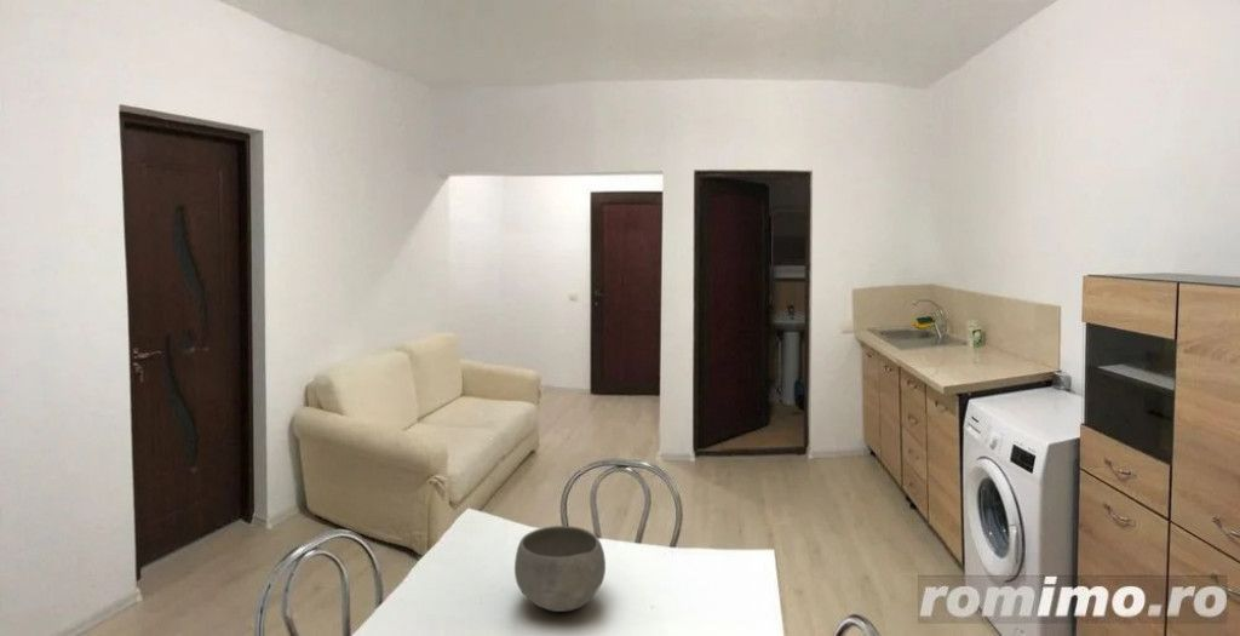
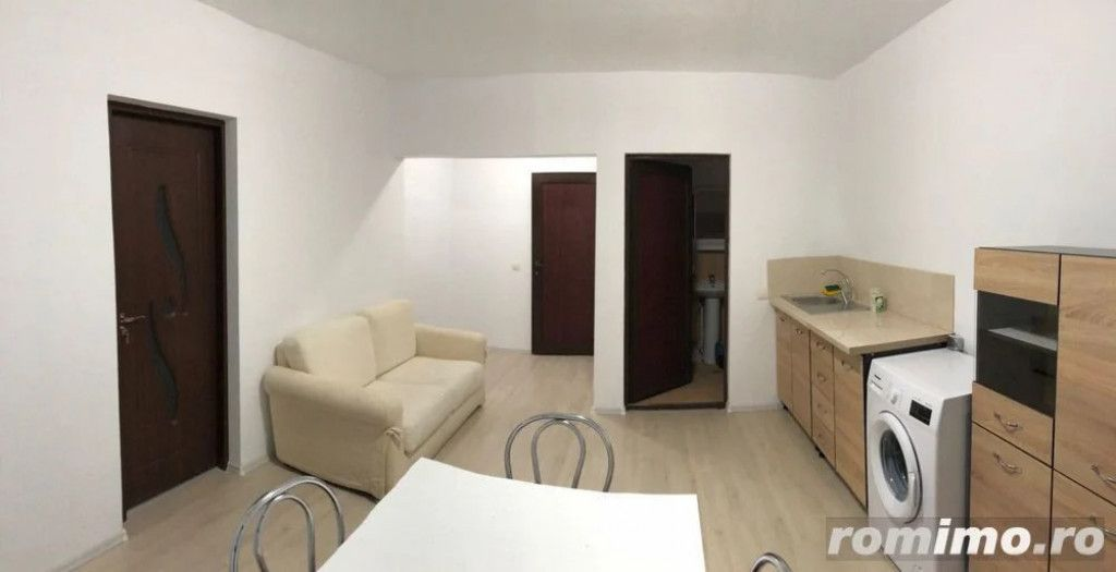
- bowl [513,525,607,613]
